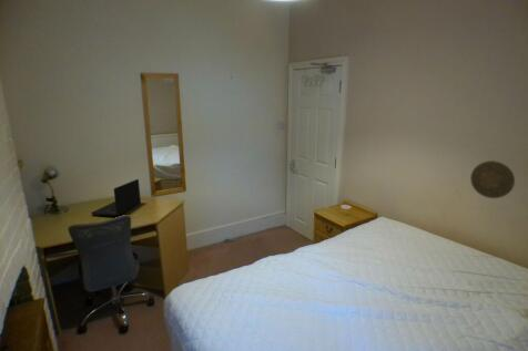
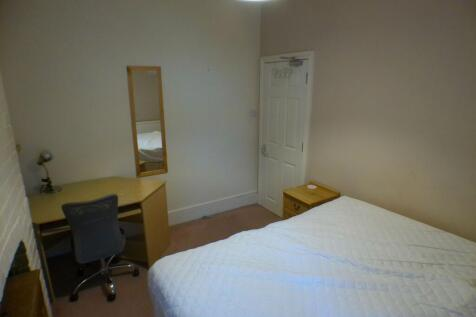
- laptop [90,178,142,217]
- decorative plate [469,159,516,199]
